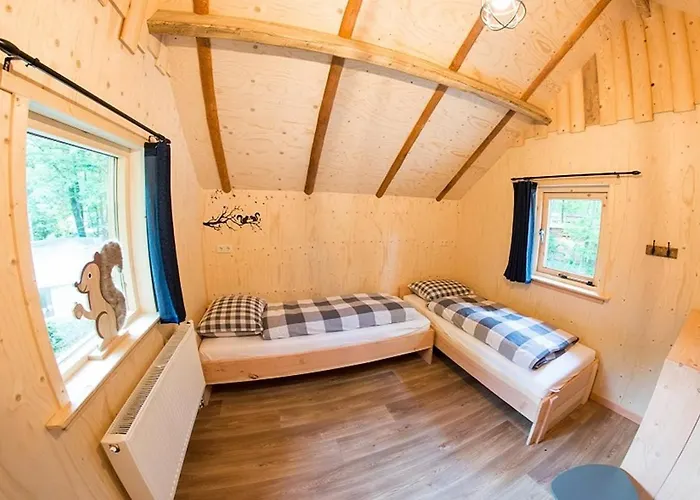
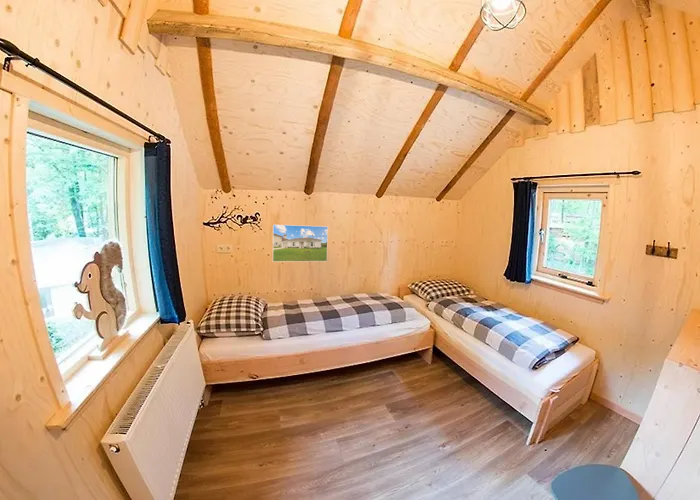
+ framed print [272,224,329,263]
